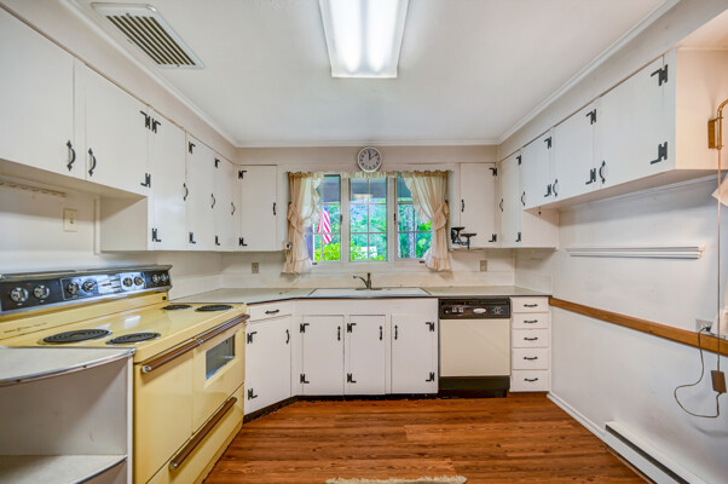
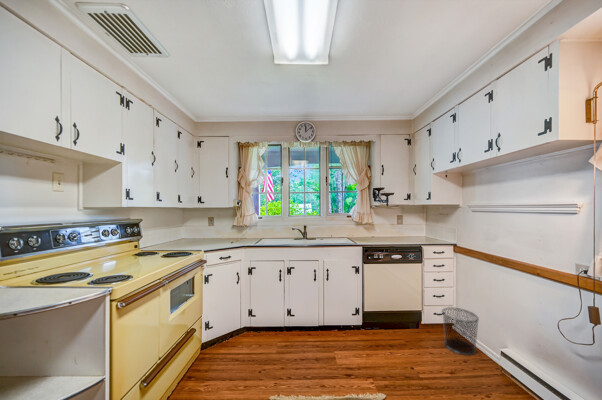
+ waste bin [441,306,480,356]
